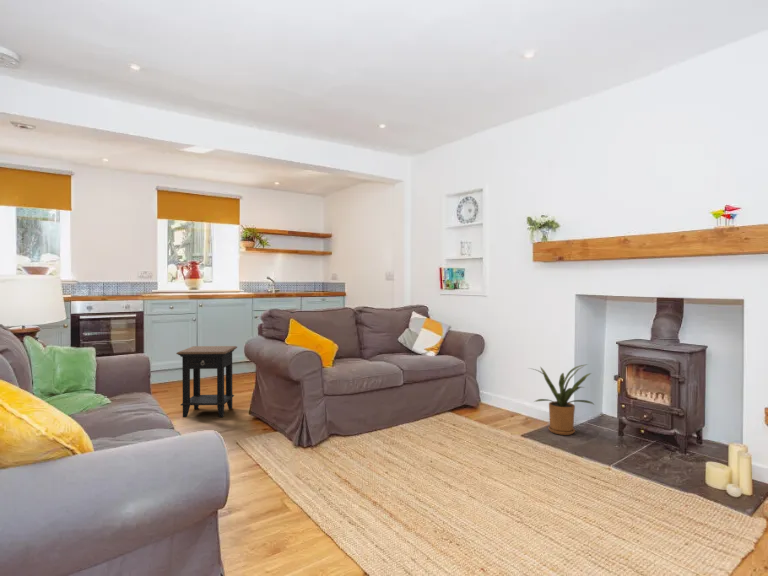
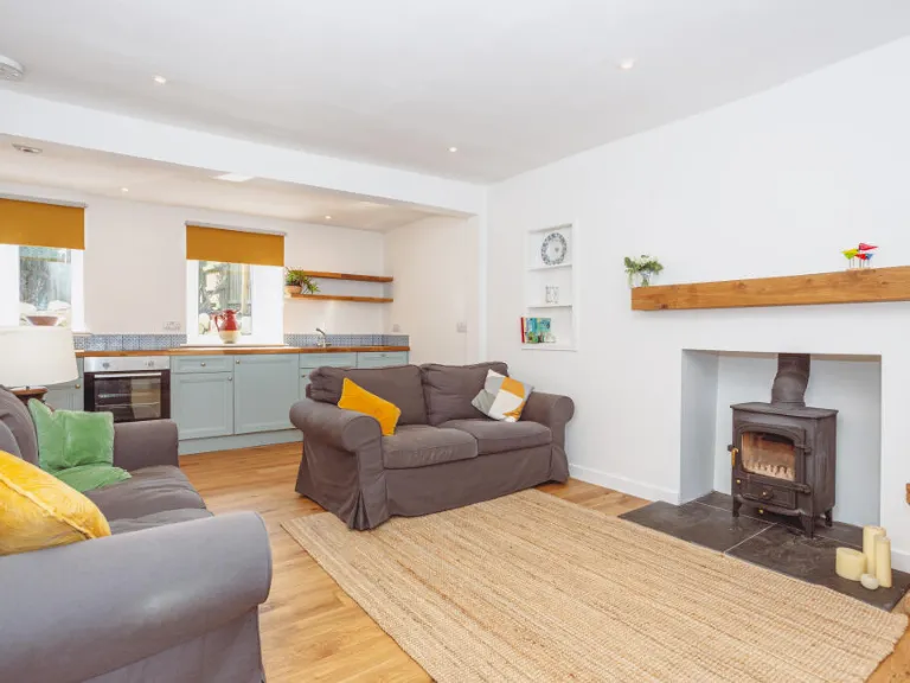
- side table [175,345,238,418]
- house plant [528,363,596,436]
